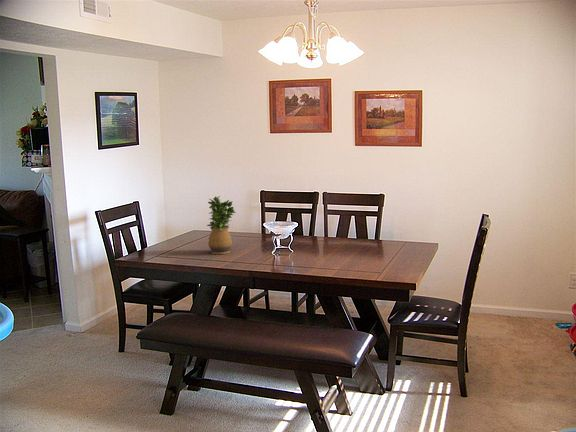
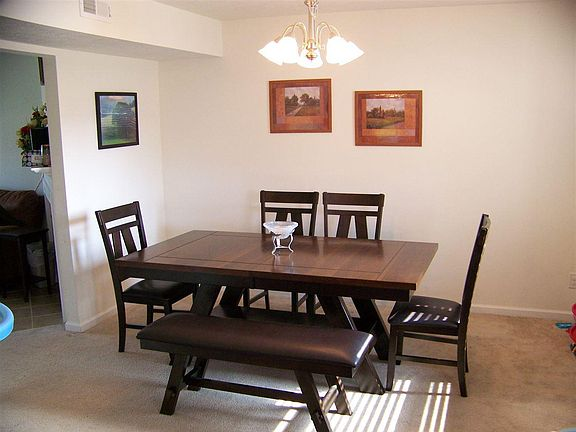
- potted plant [206,195,237,255]
